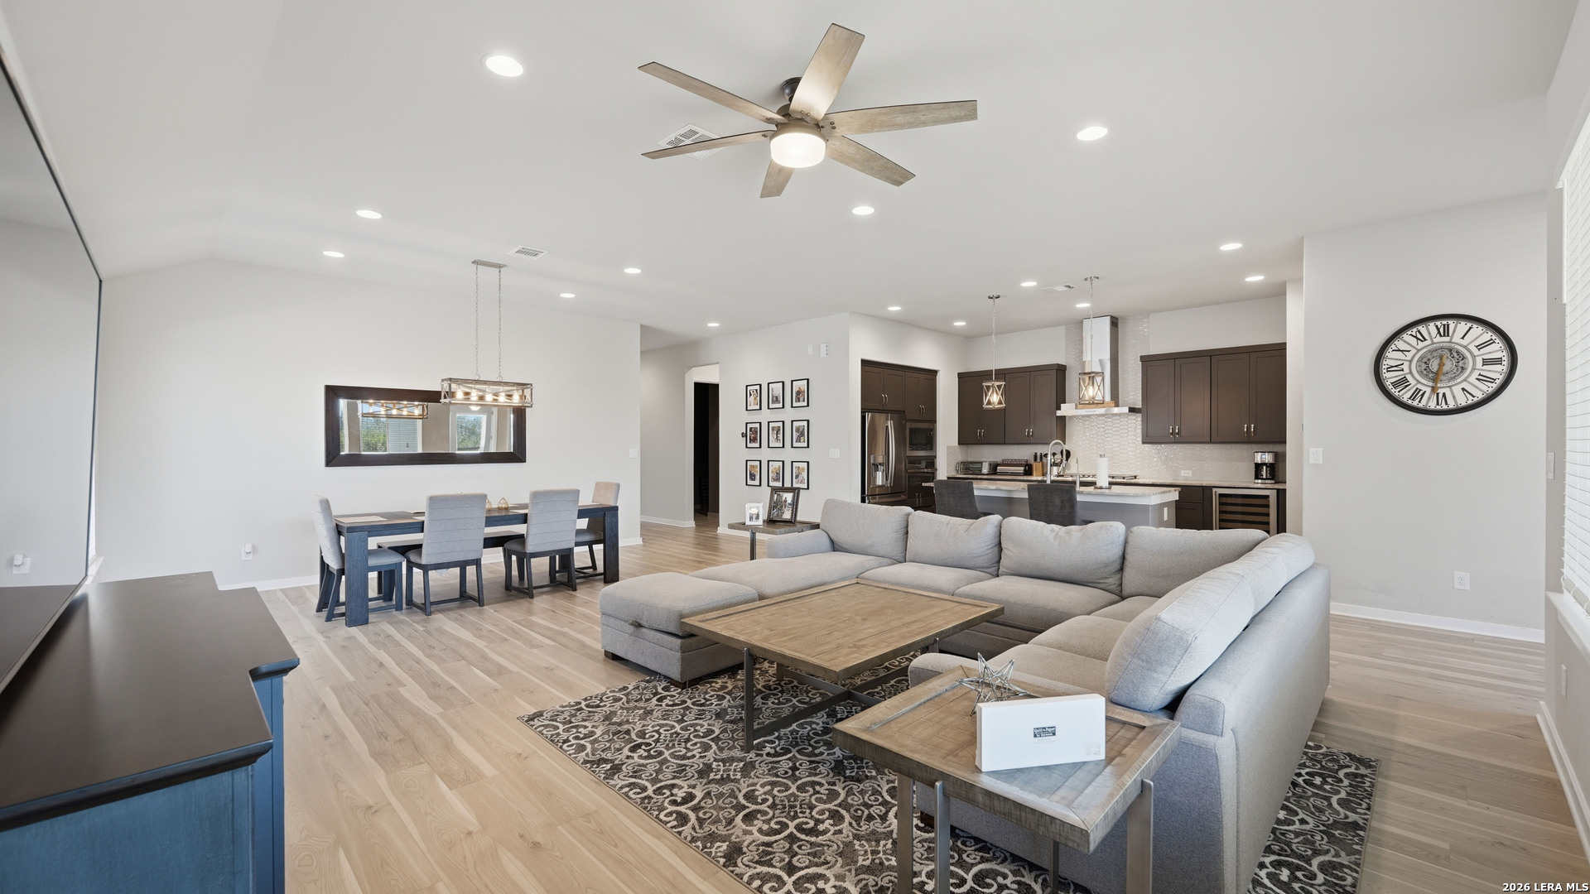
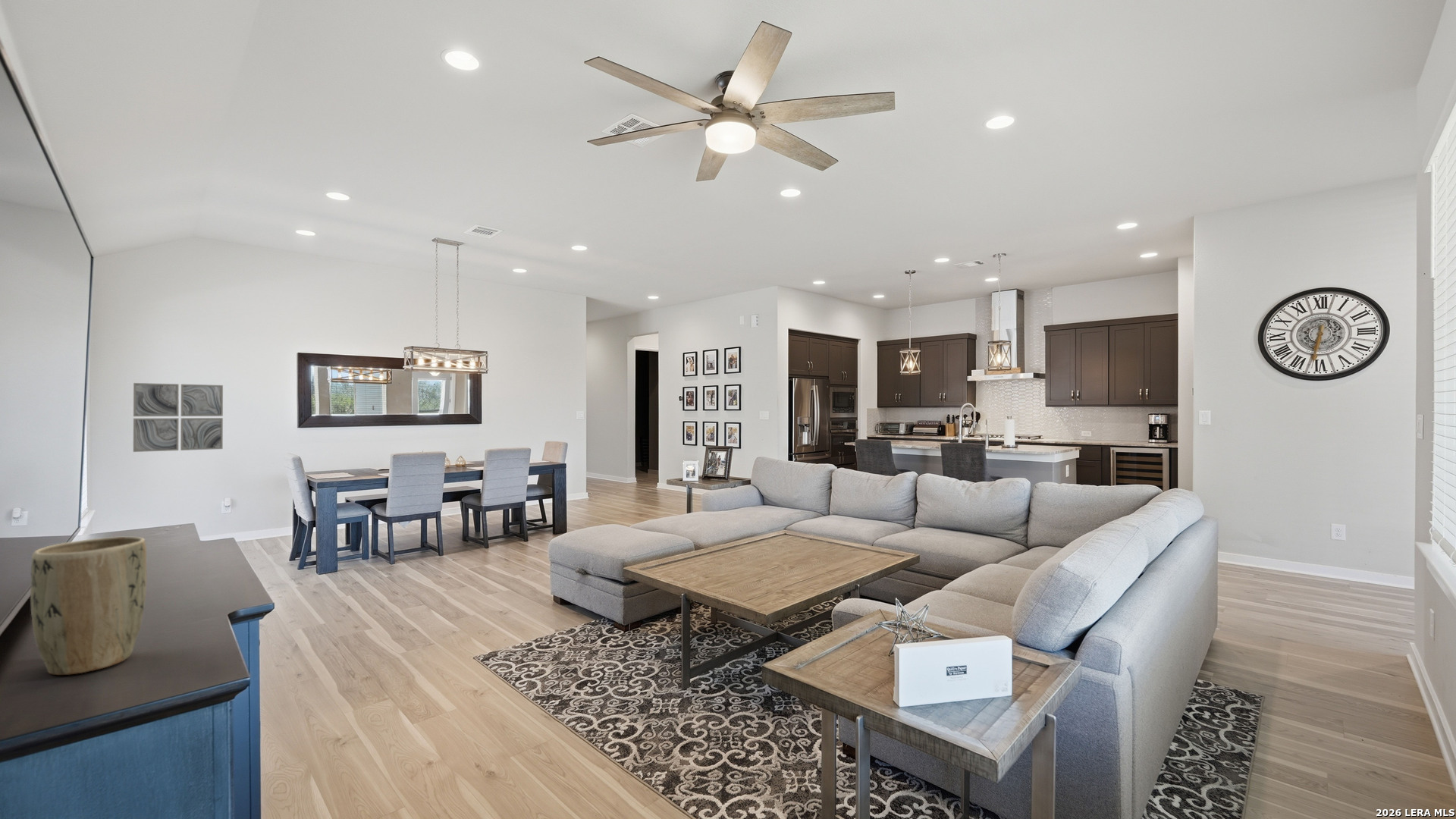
+ plant pot [30,536,148,676]
+ wall art [133,382,224,453]
